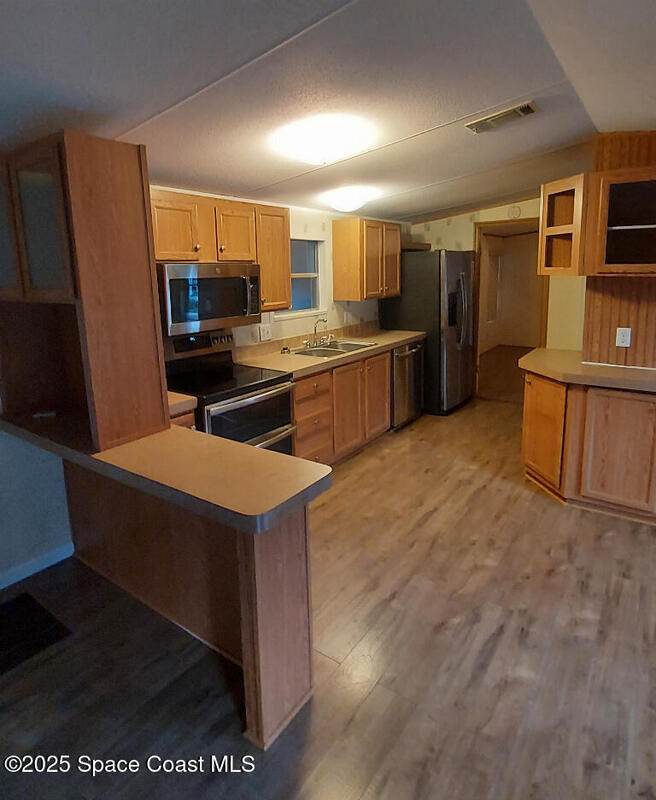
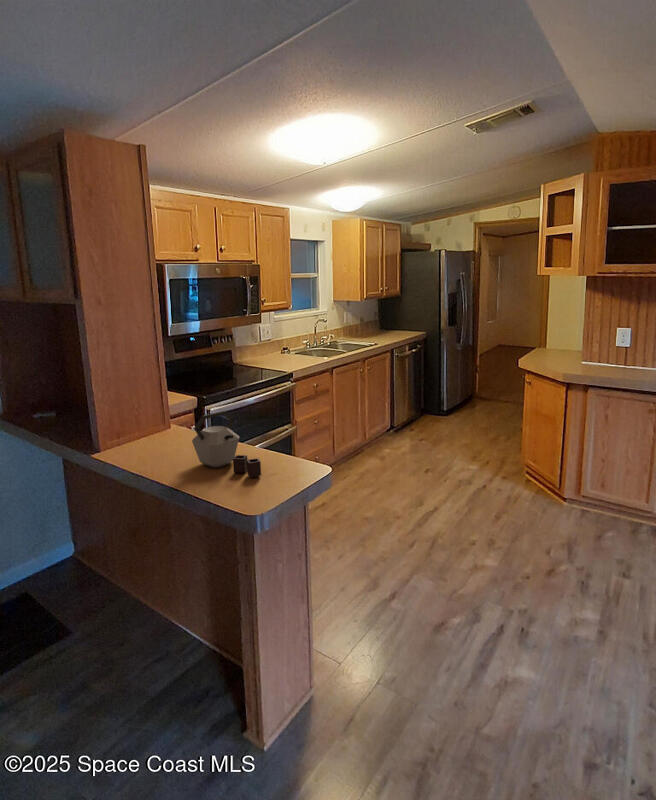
+ kettle [191,410,262,478]
